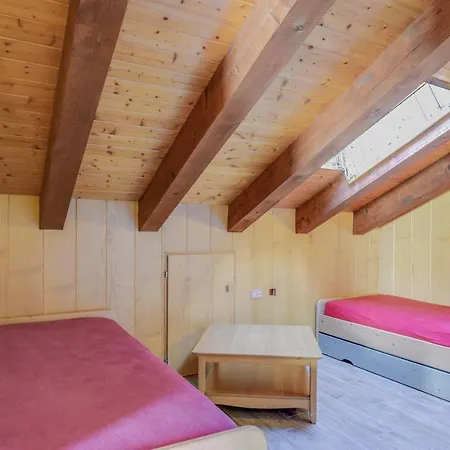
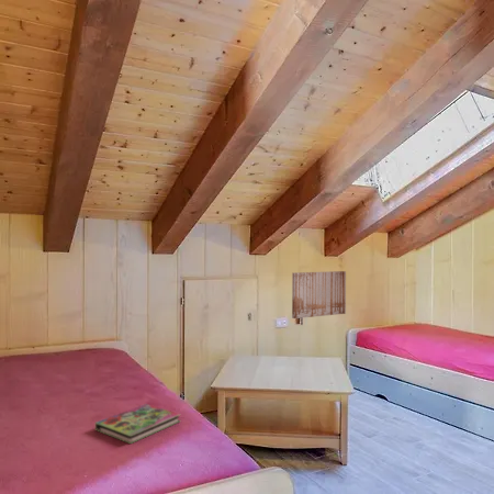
+ wall art [291,270,347,319]
+ book [94,403,181,445]
